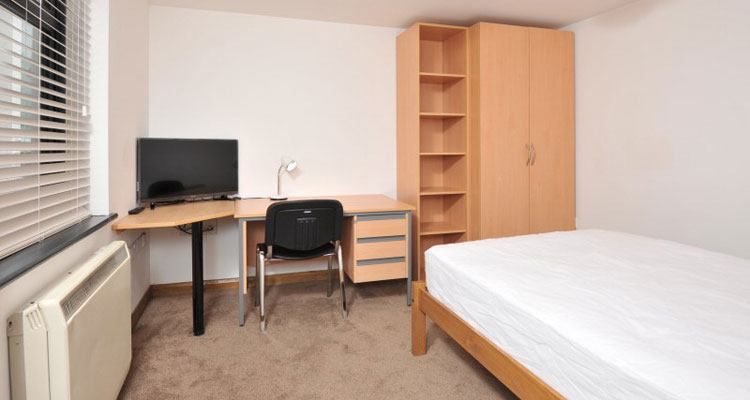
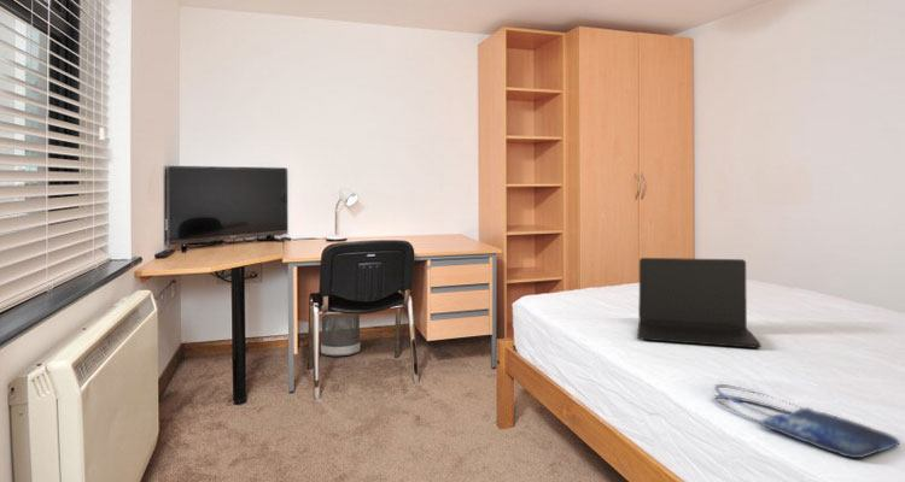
+ laptop [636,257,763,349]
+ shopping bag [713,383,901,459]
+ wastebasket [320,313,361,357]
